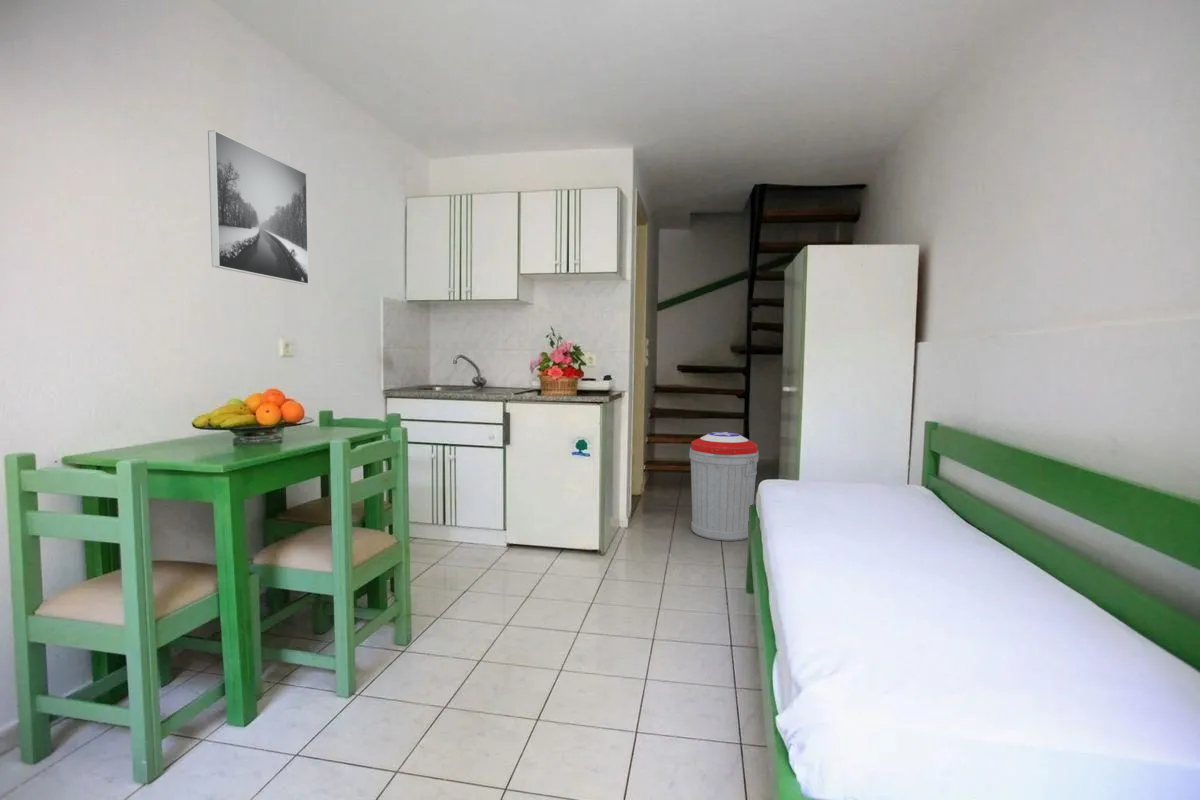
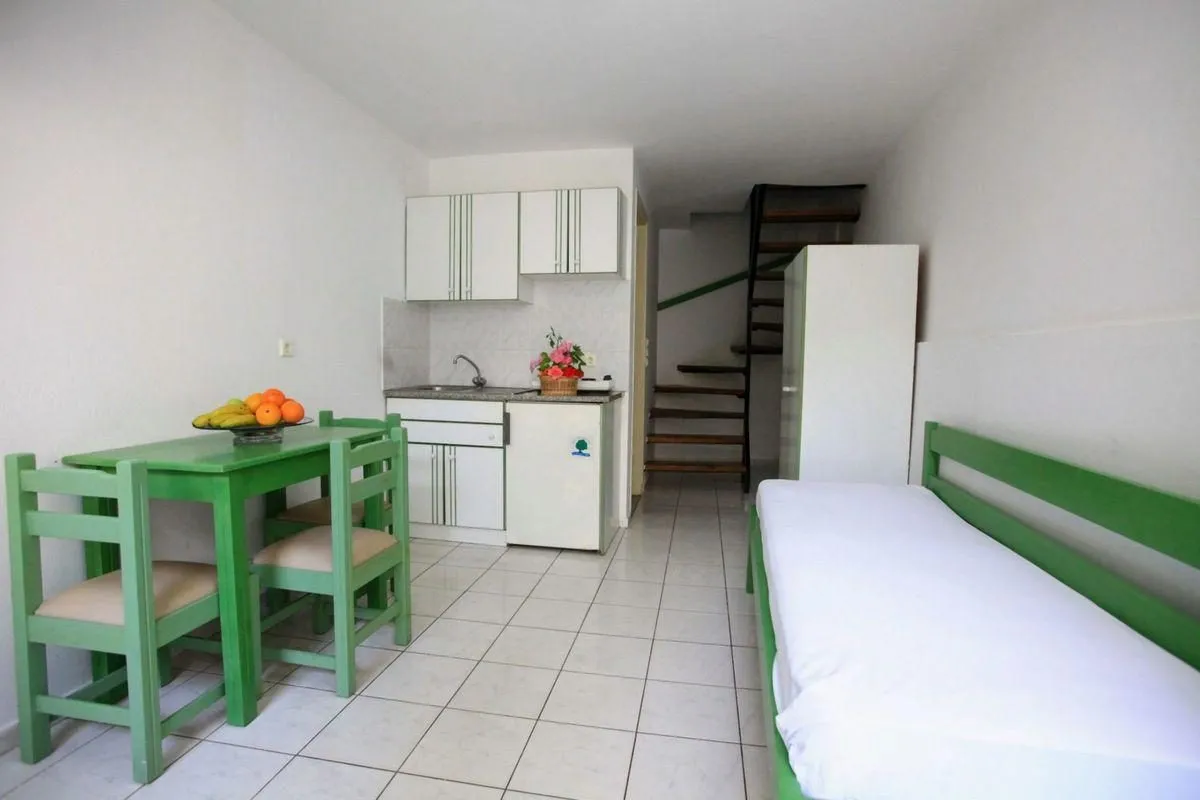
- trash can [688,431,760,542]
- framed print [207,129,310,286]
